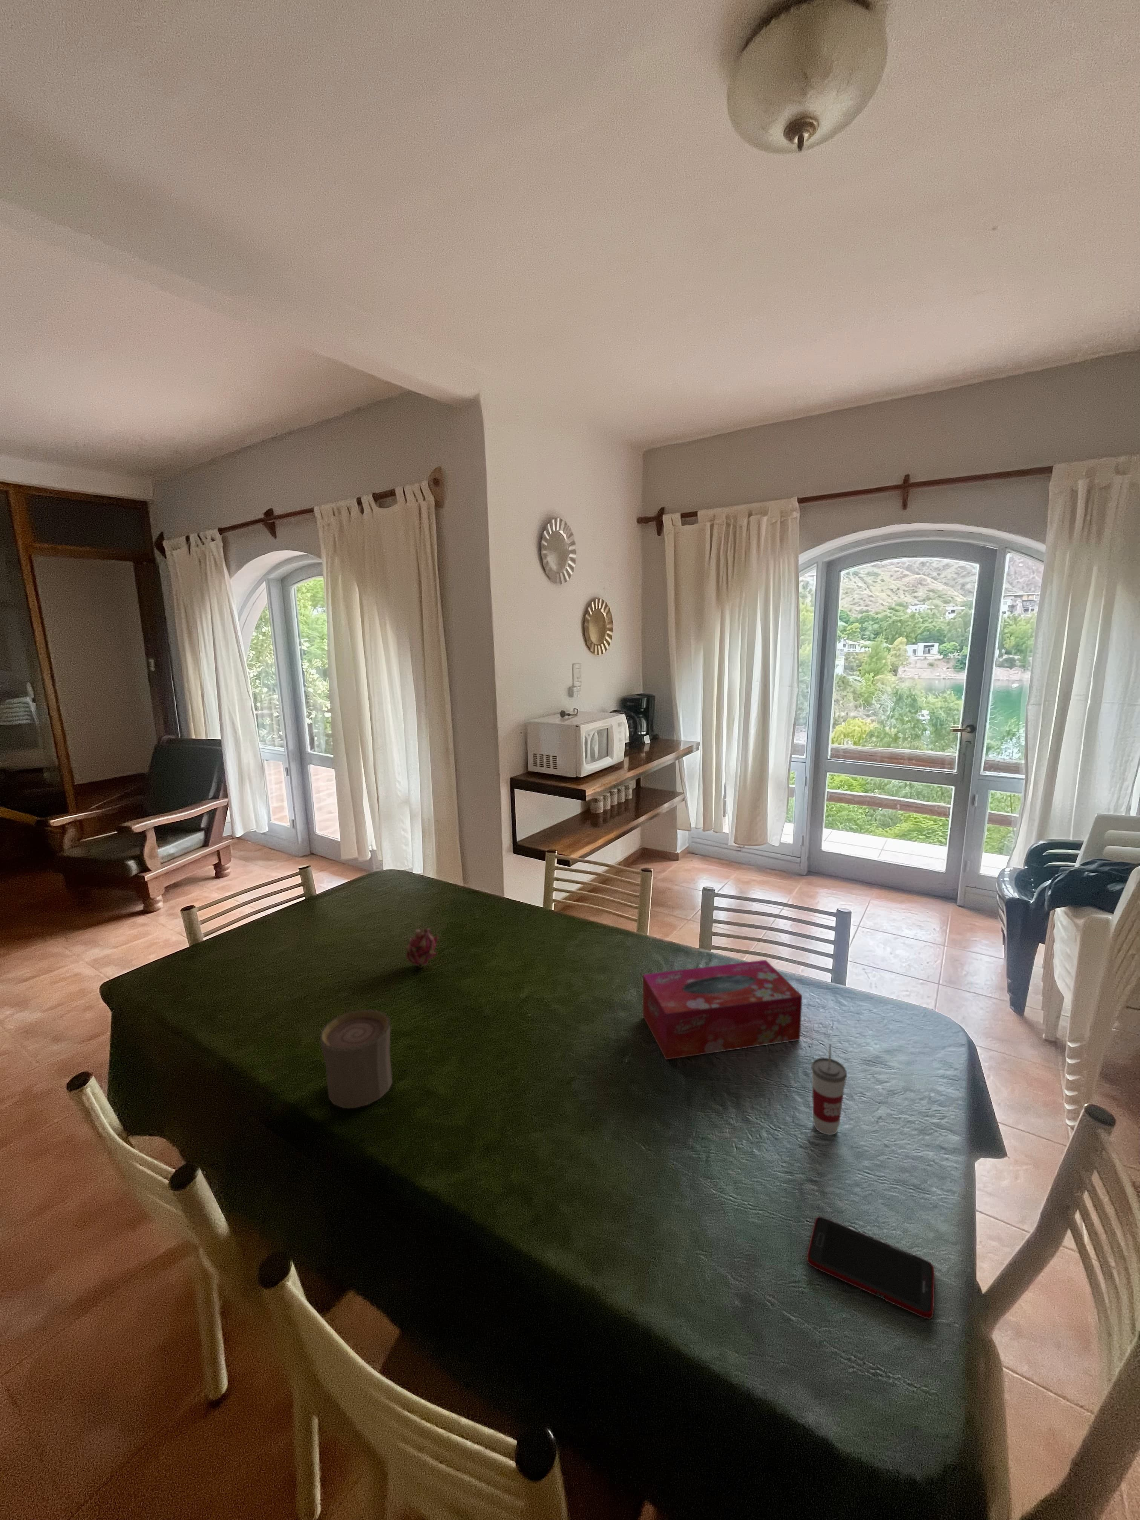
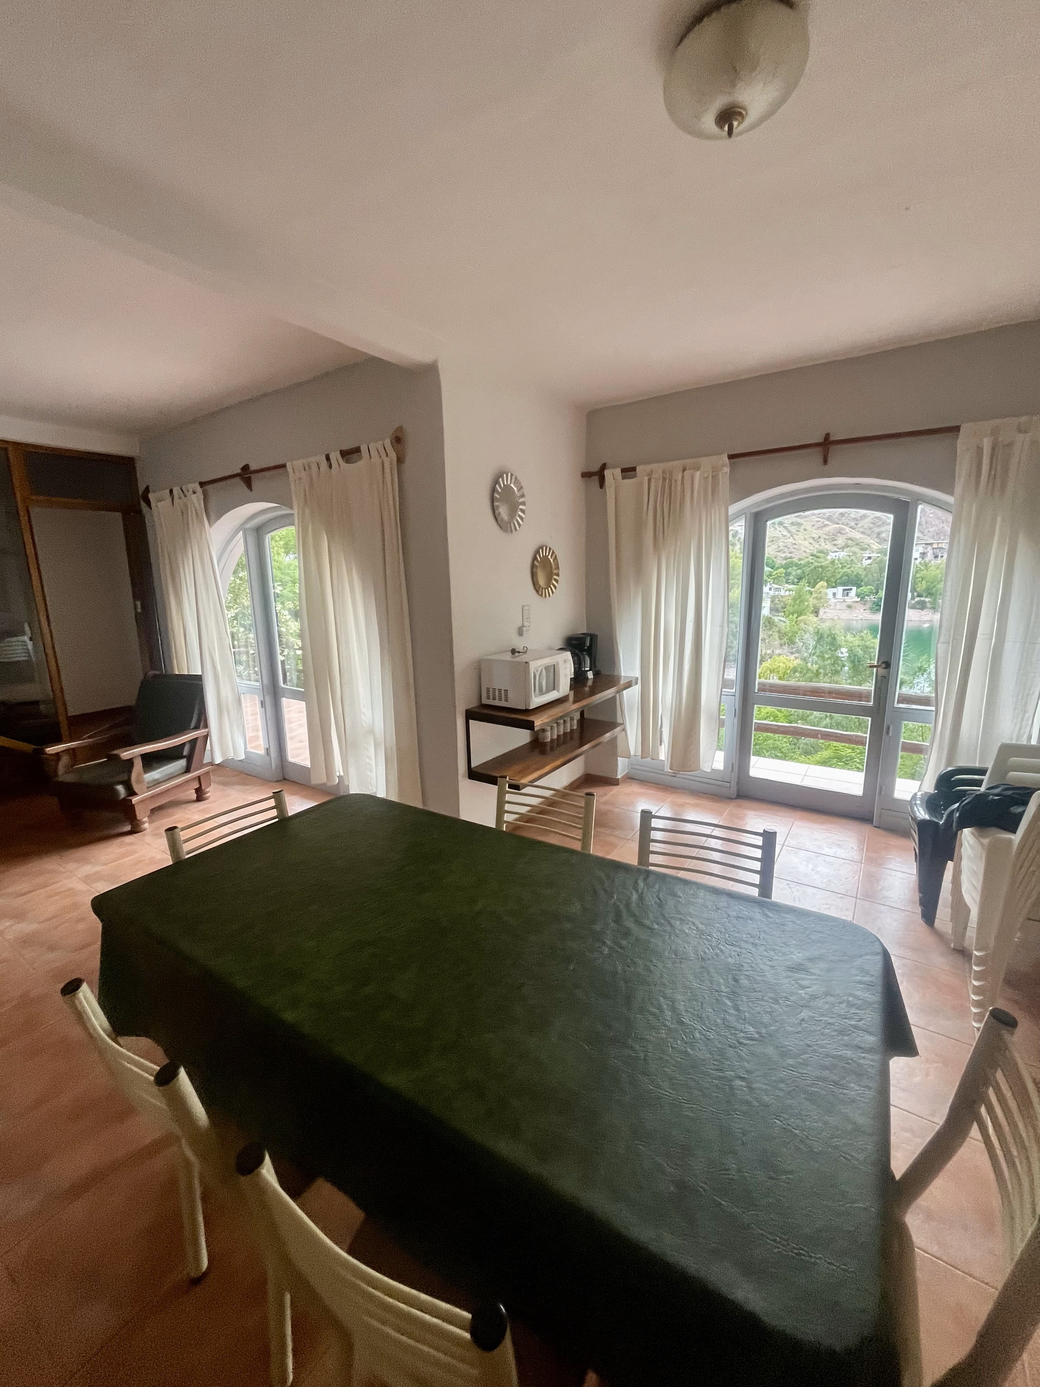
- cup [811,1044,848,1135]
- fruit [404,923,438,966]
- tissue box [642,960,802,1060]
- cup [320,1009,393,1108]
- cell phone [806,1216,935,1319]
